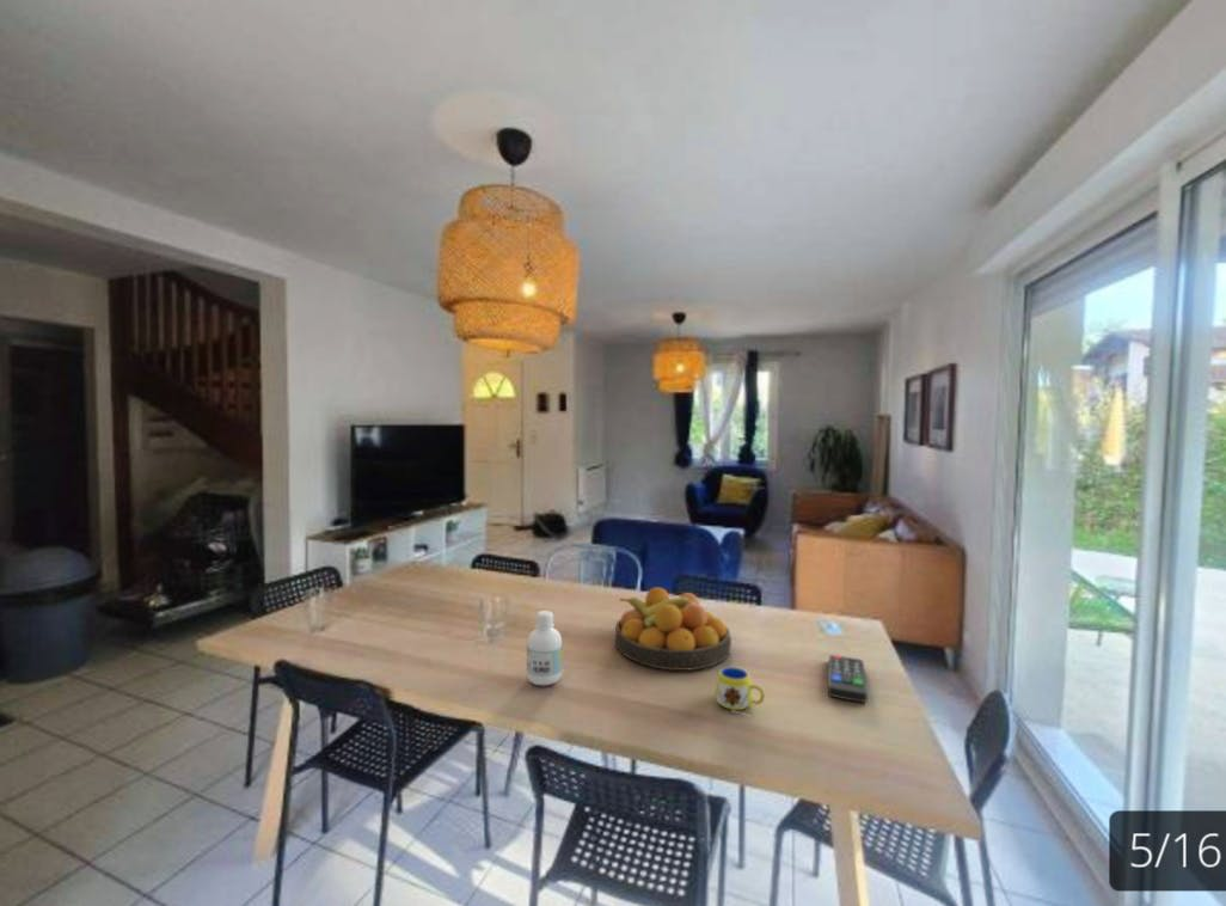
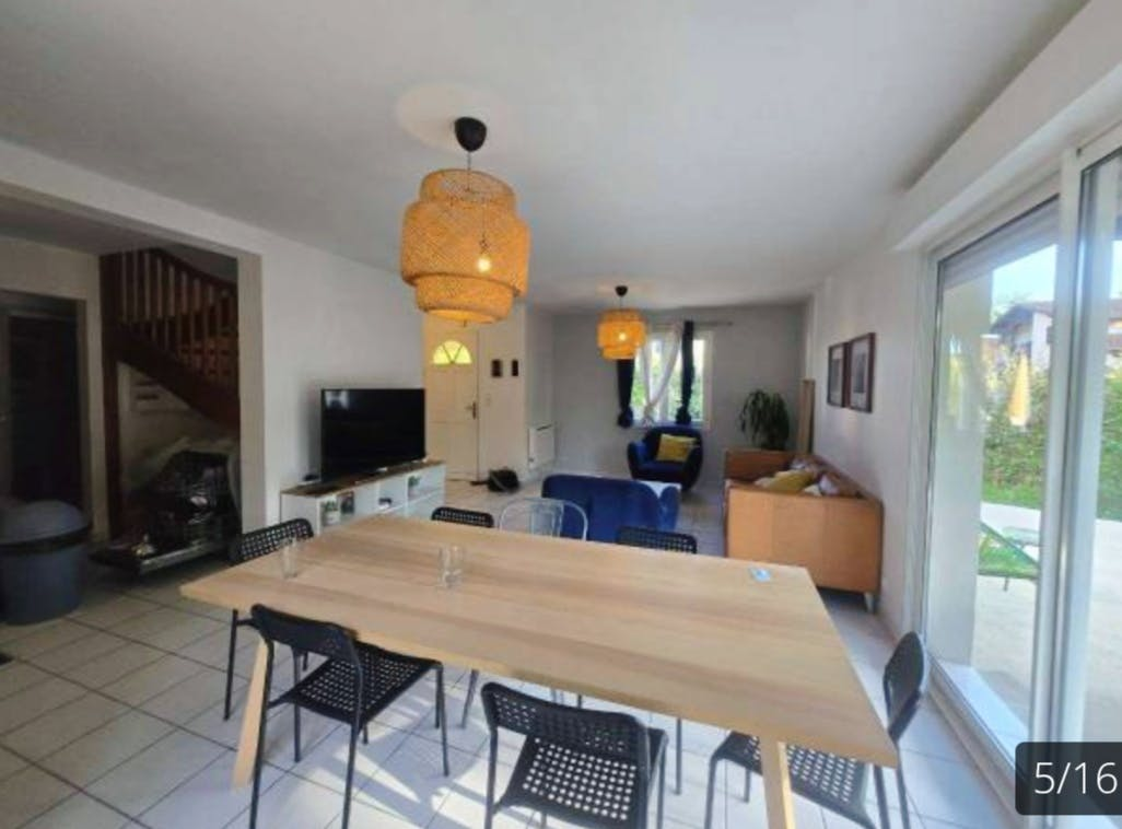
- bottle [526,610,564,686]
- remote control [827,654,869,704]
- mug [713,666,766,717]
- fruit bowl [614,586,732,672]
